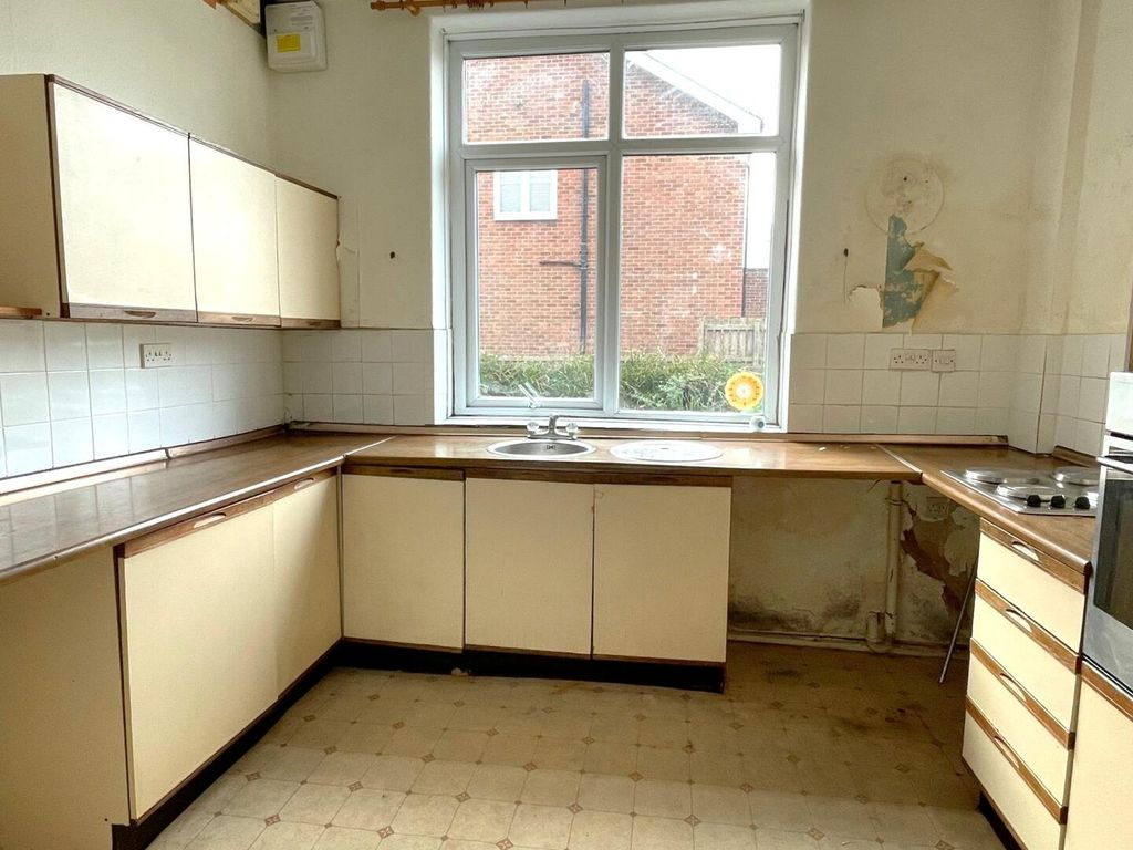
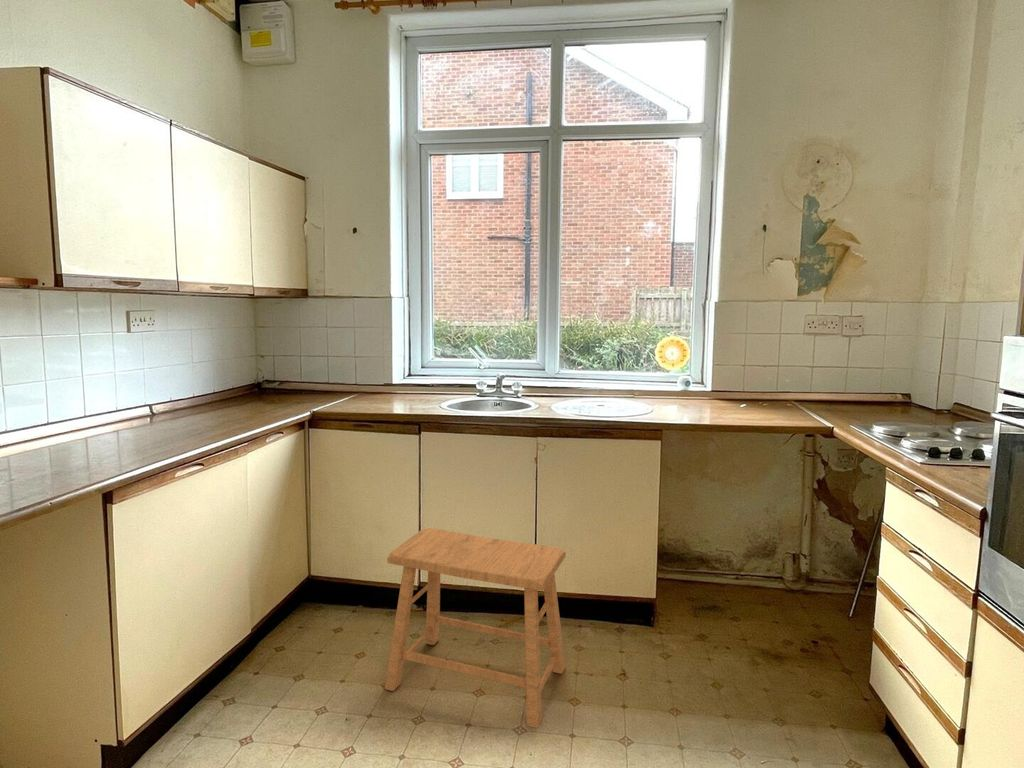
+ stool [384,527,567,729]
